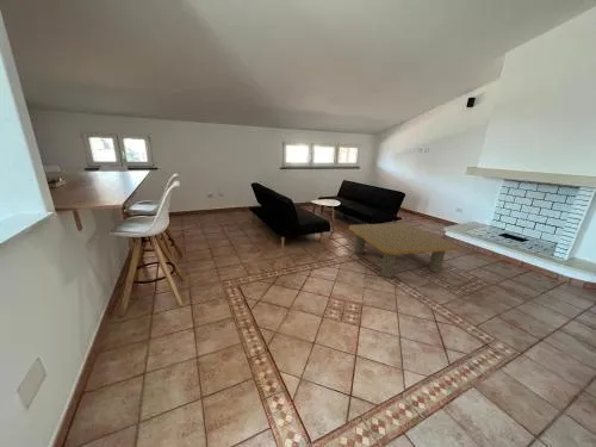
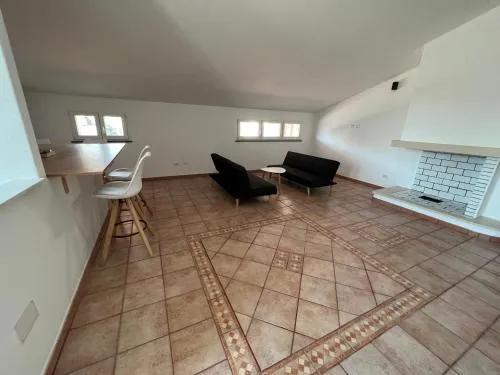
- coffee table [348,222,459,279]
